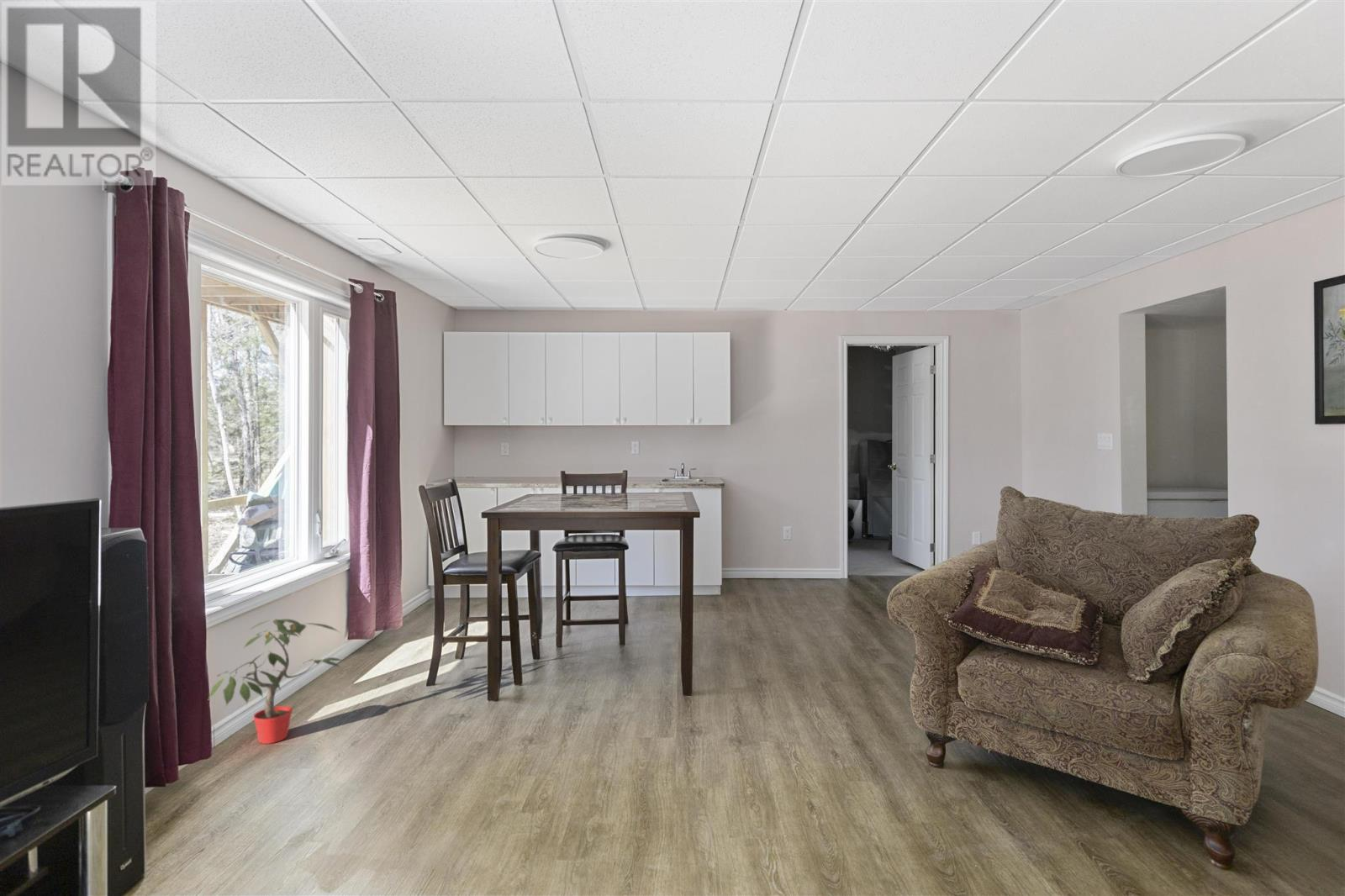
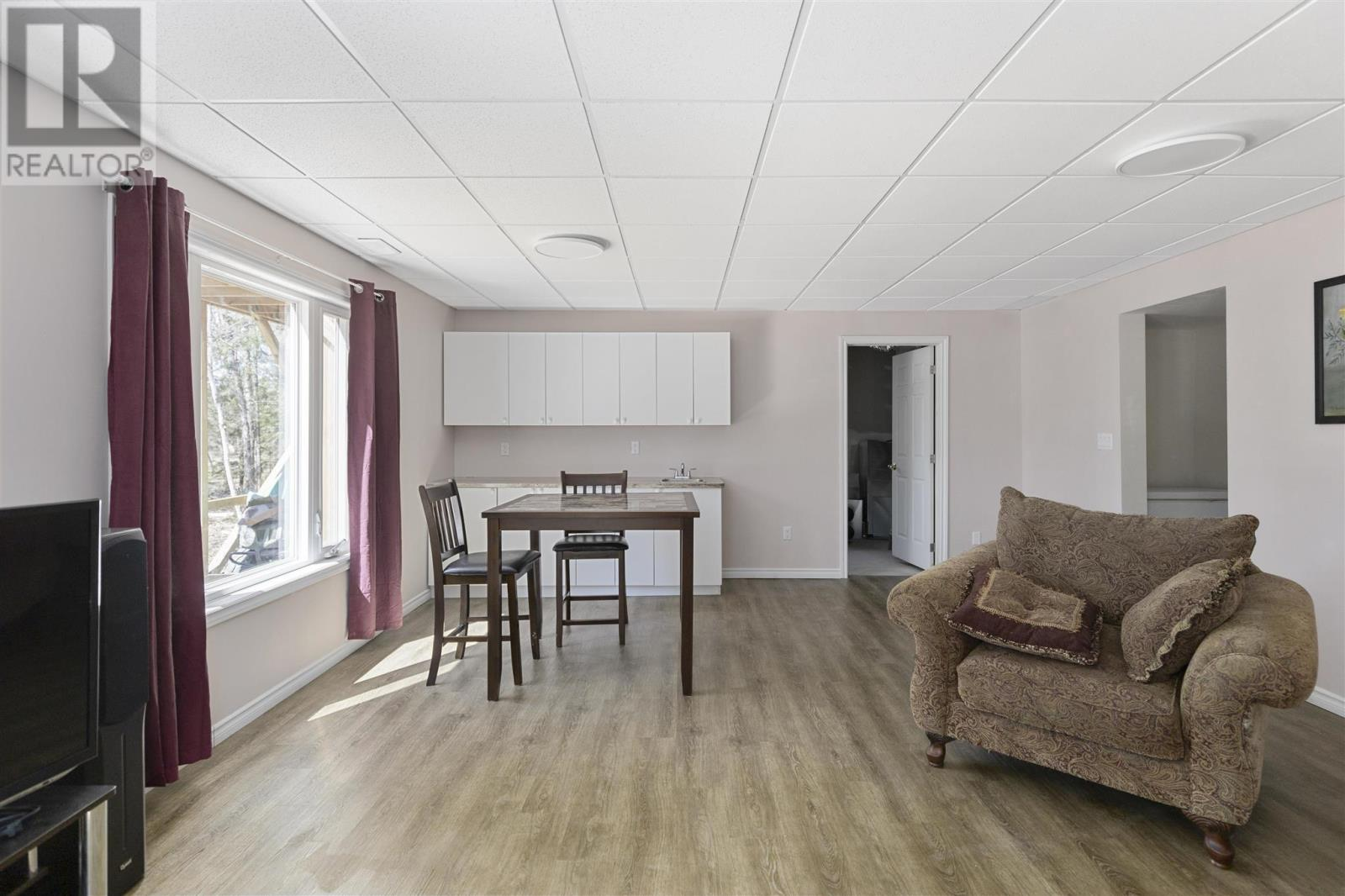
- potted plant [208,618,345,745]
